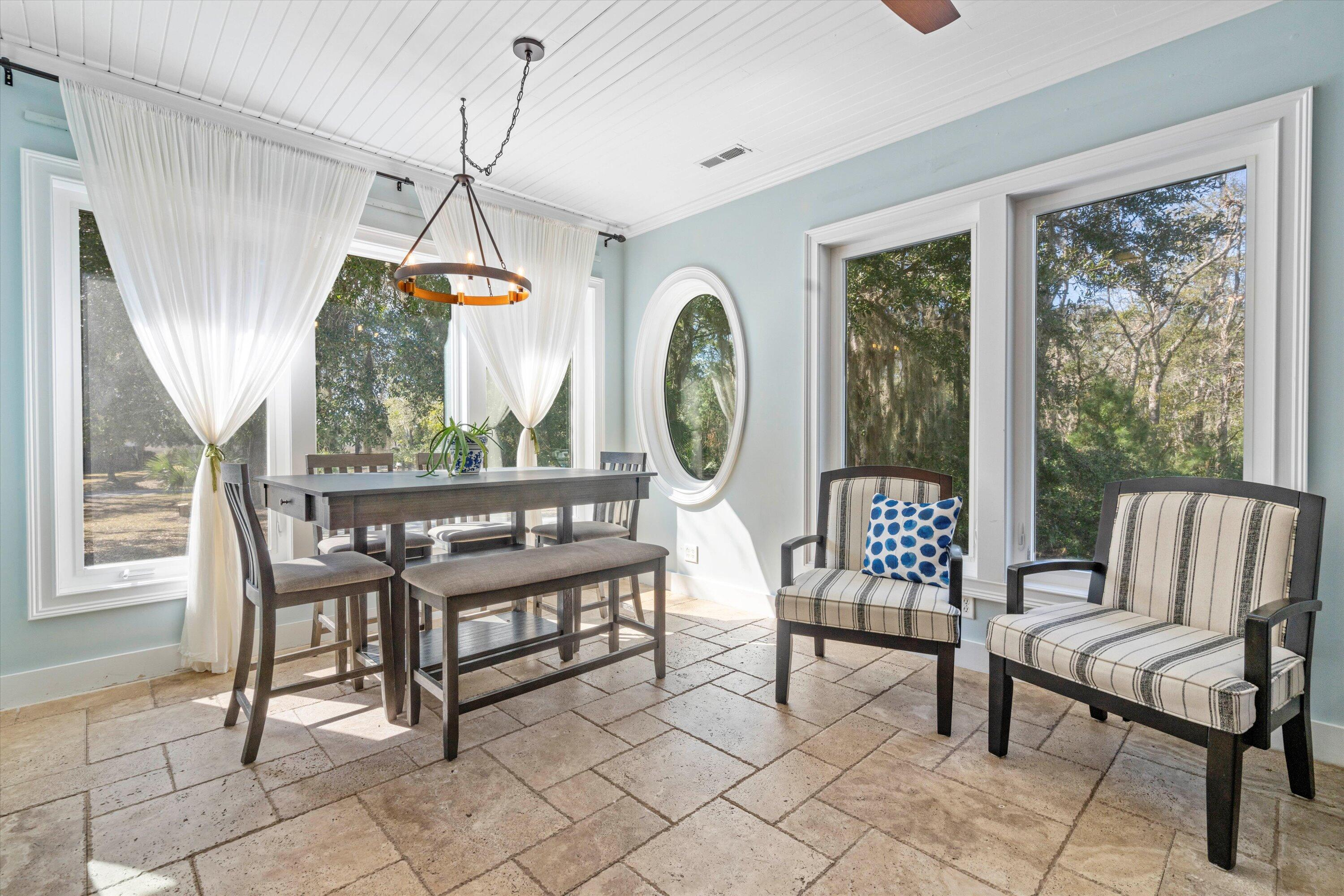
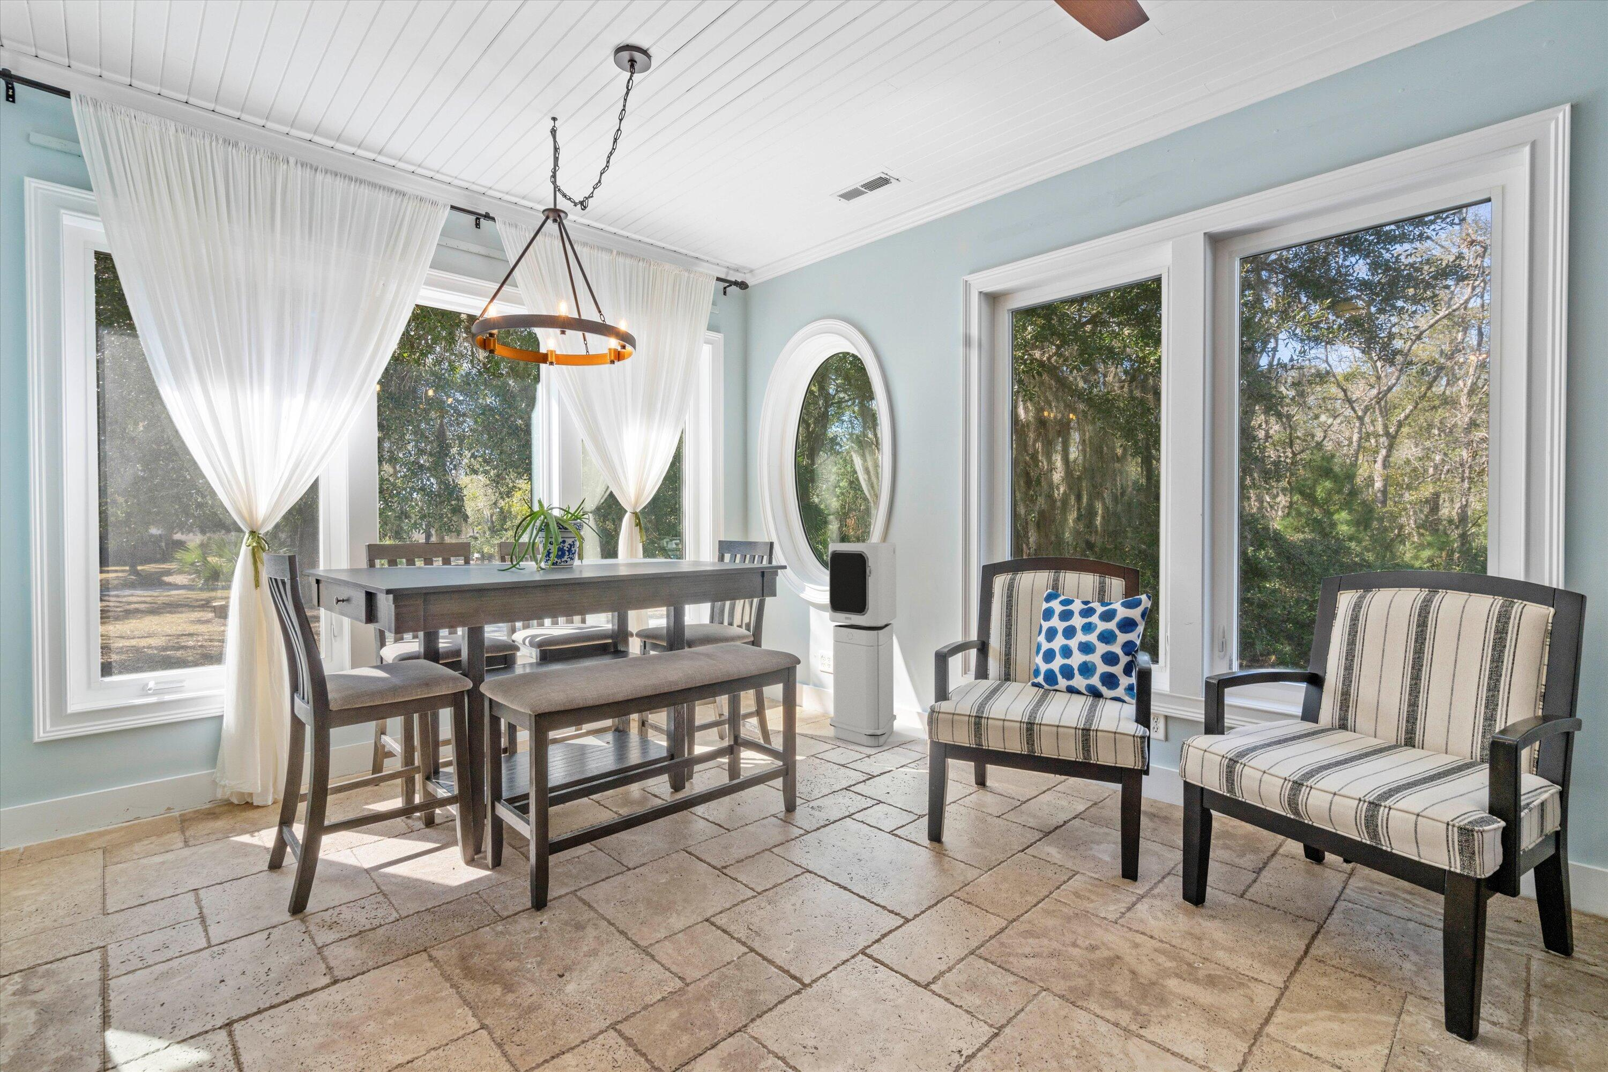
+ air purifier [828,542,897,748]
